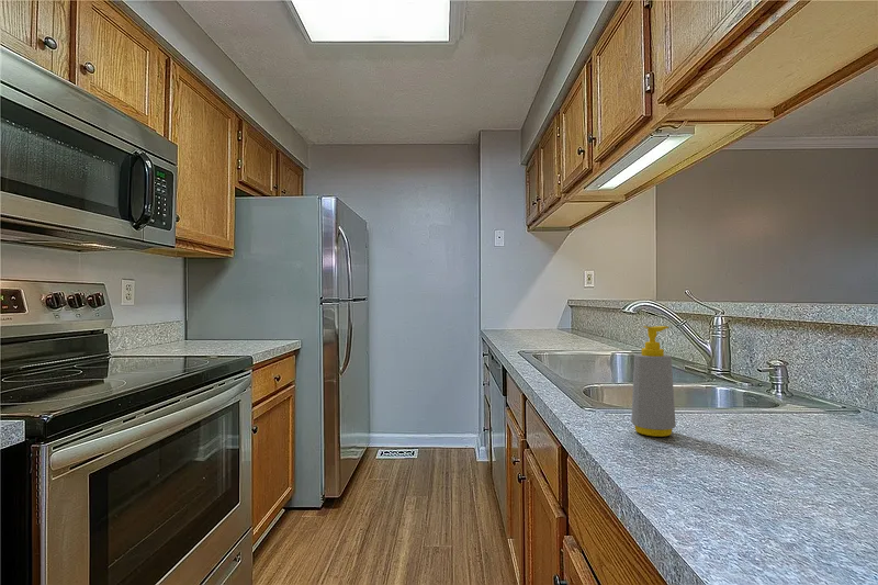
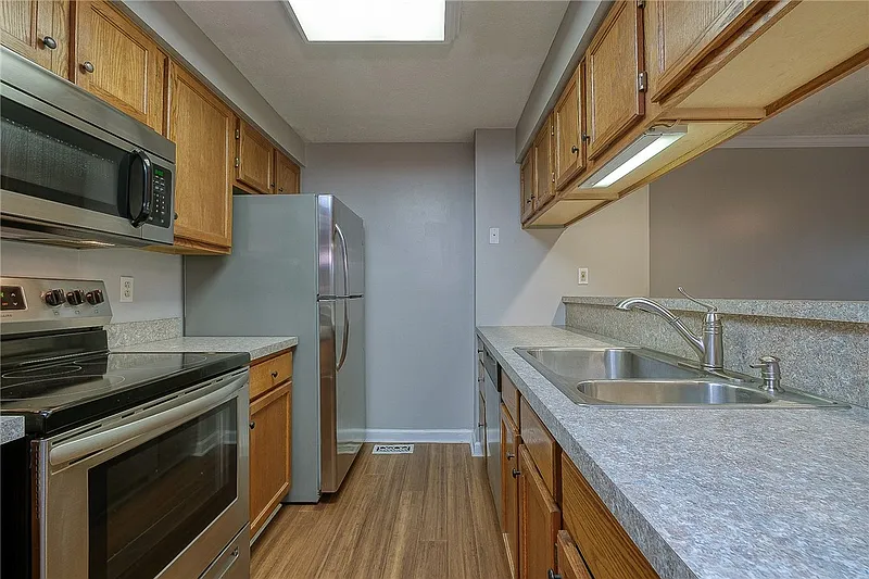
- soap bottle [630,325,677,438]
